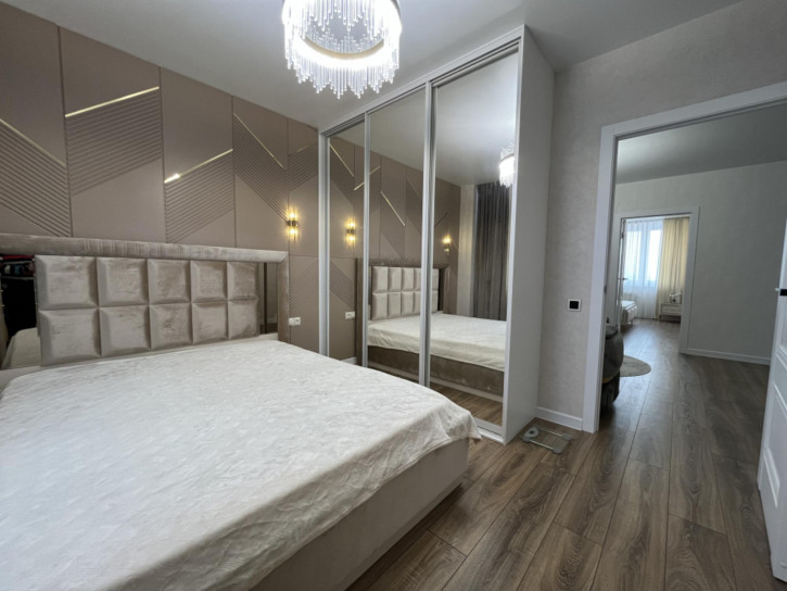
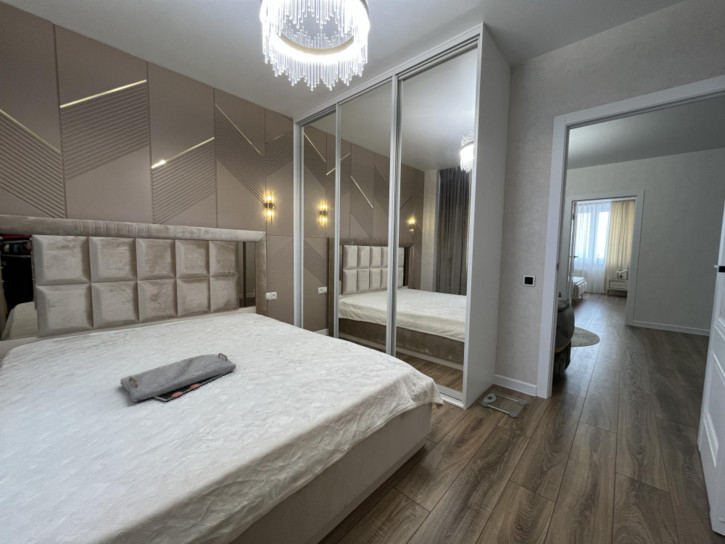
+ serving tray [119,352,237,403]
